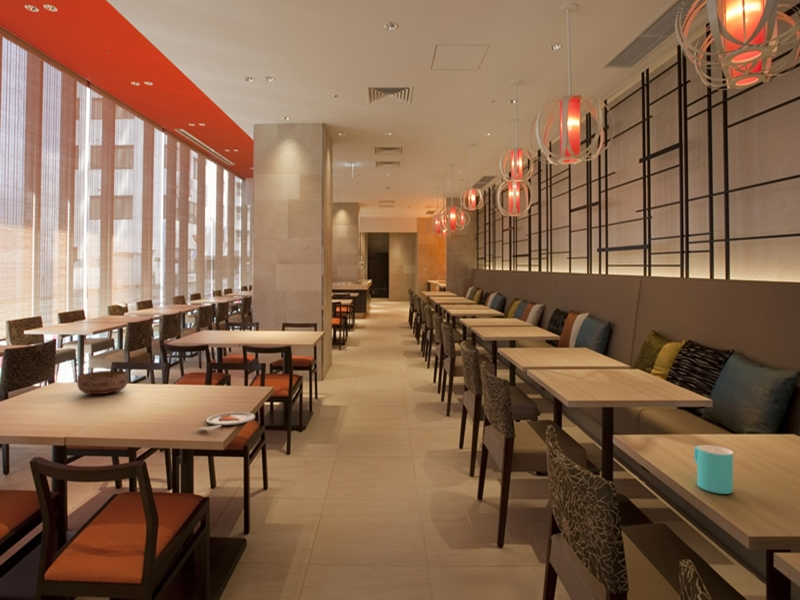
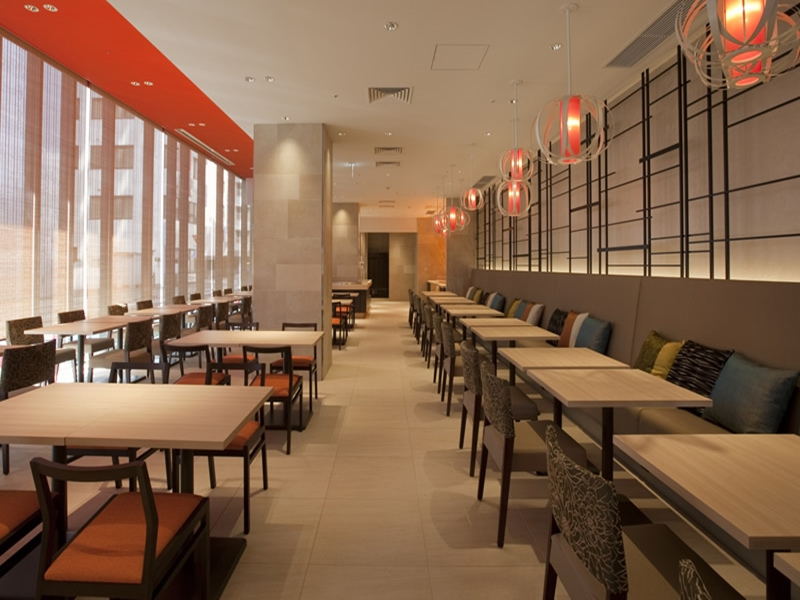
- dinner plate [196,411,256,432]
- bowl [76,370,129,395]
- cup [693,444,734,495]
